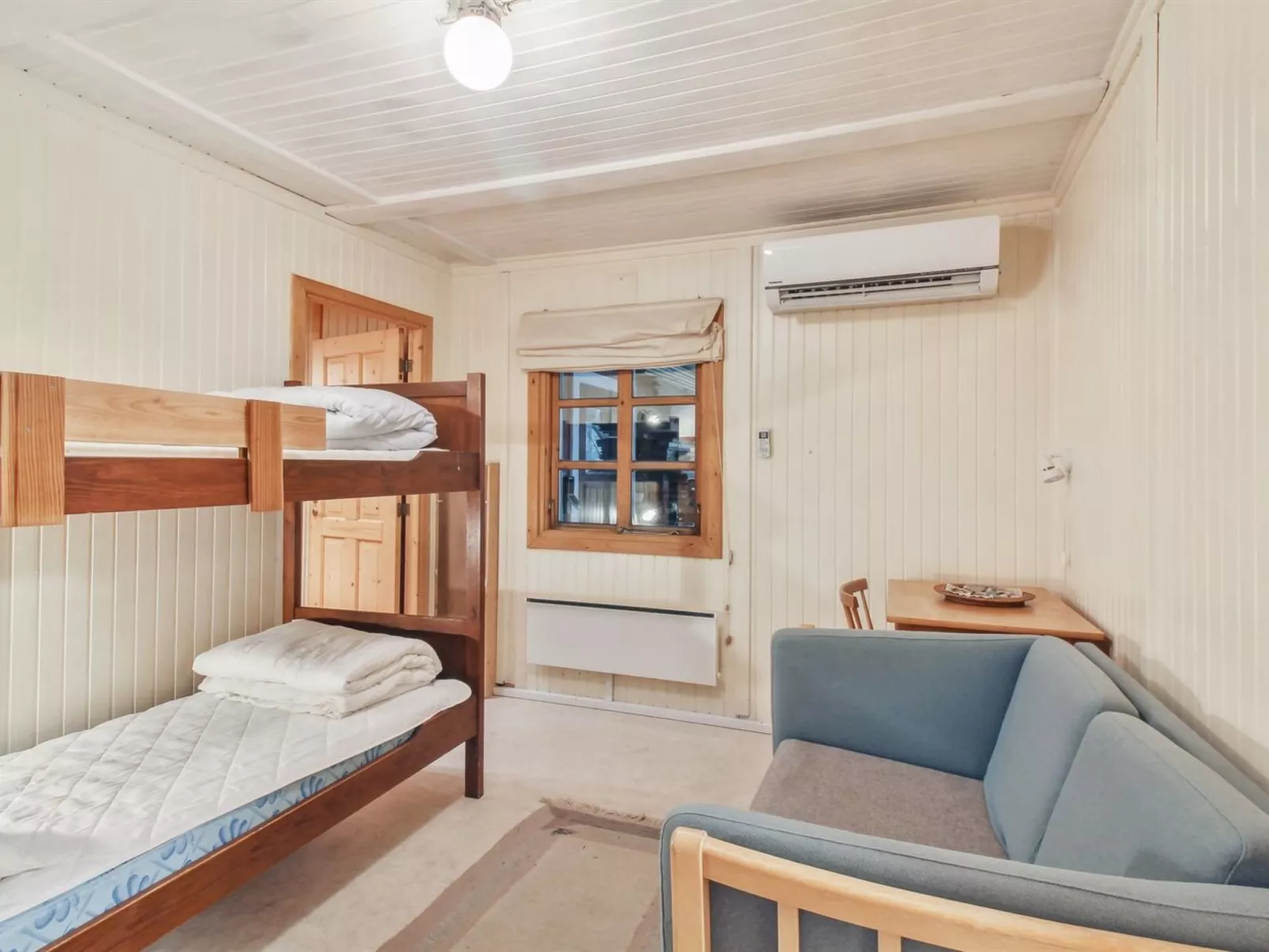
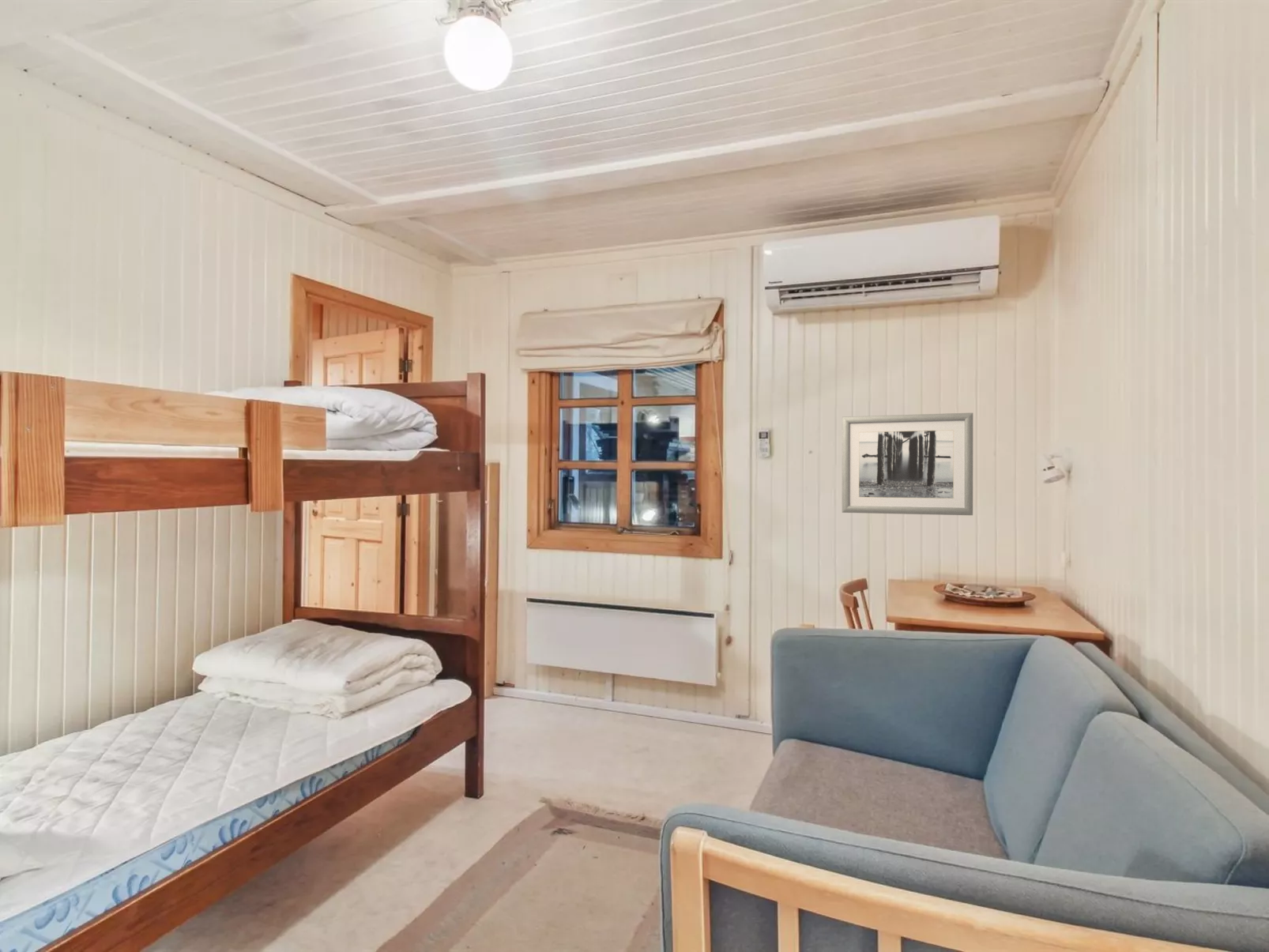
+ wall art [842,412,973,516]
